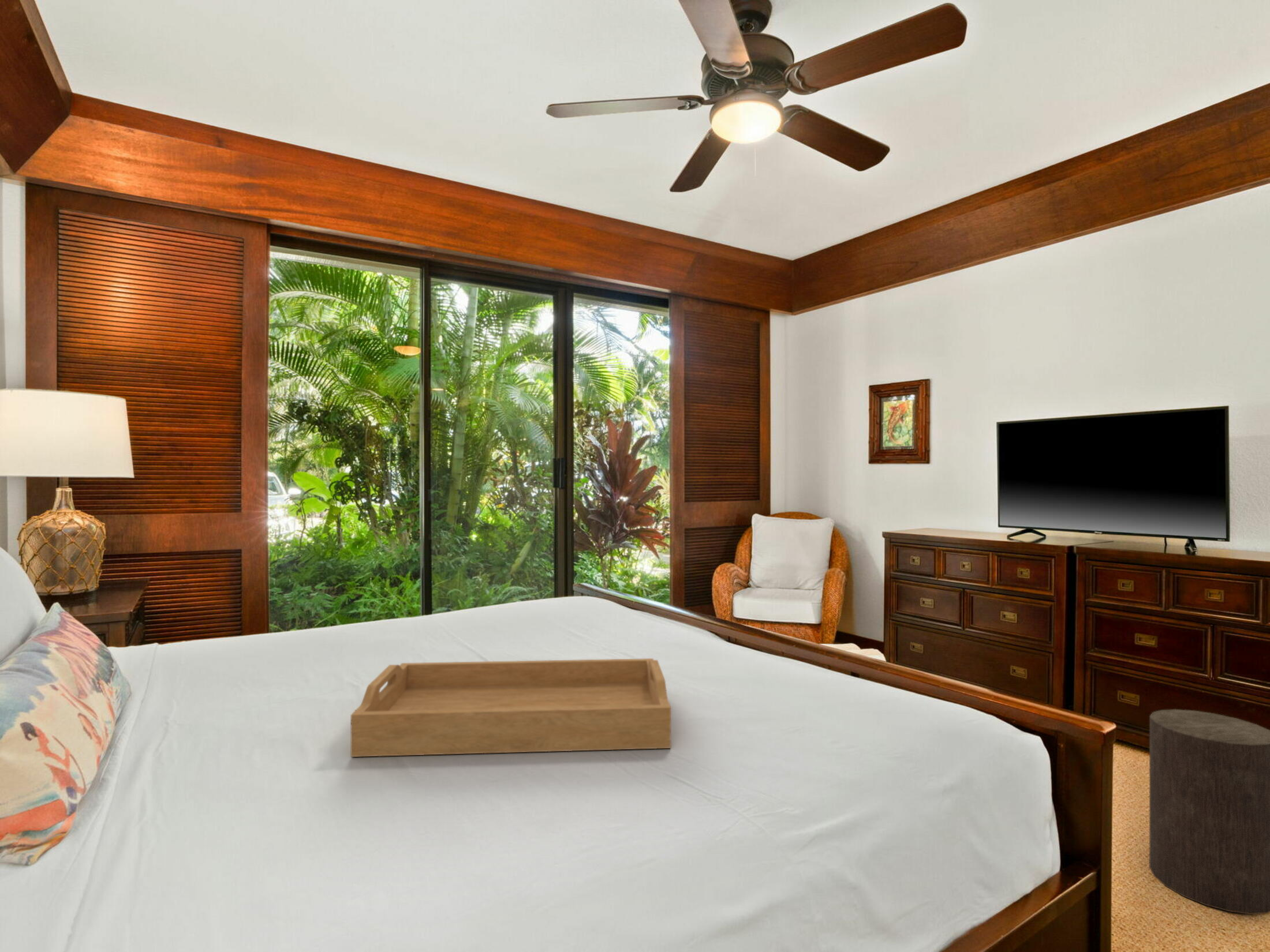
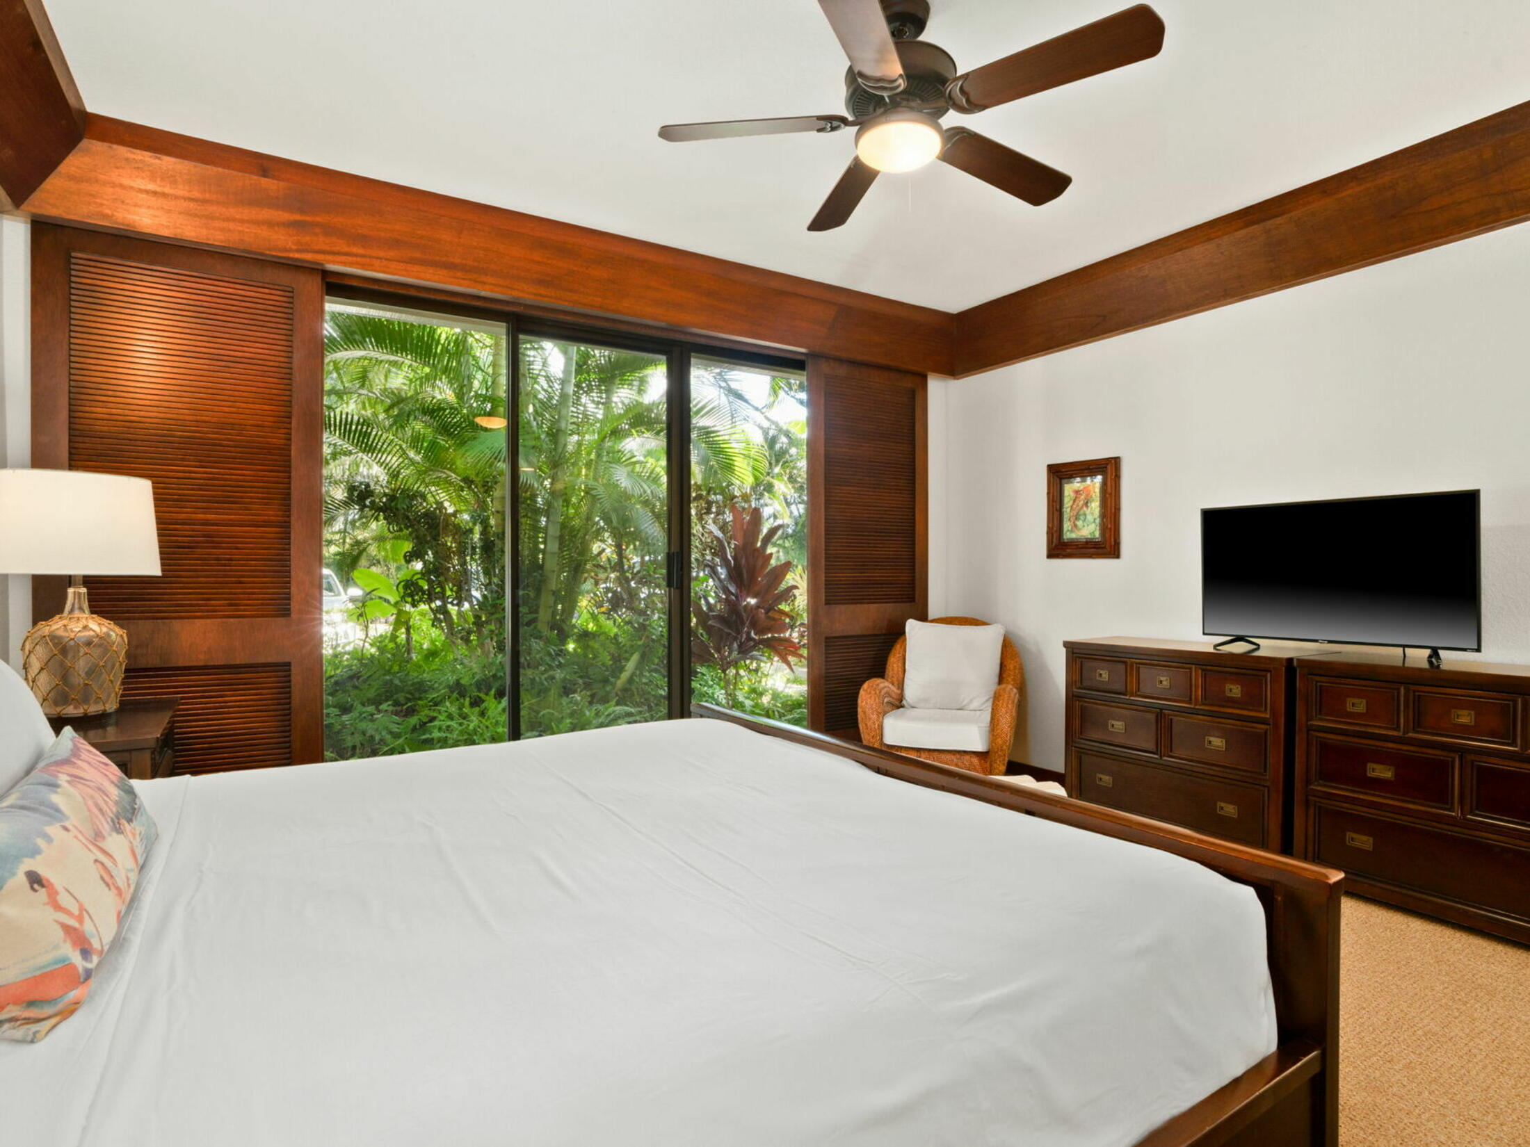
- serving tray [350,658,671,758]
- stool [1149,709,1270,915]
